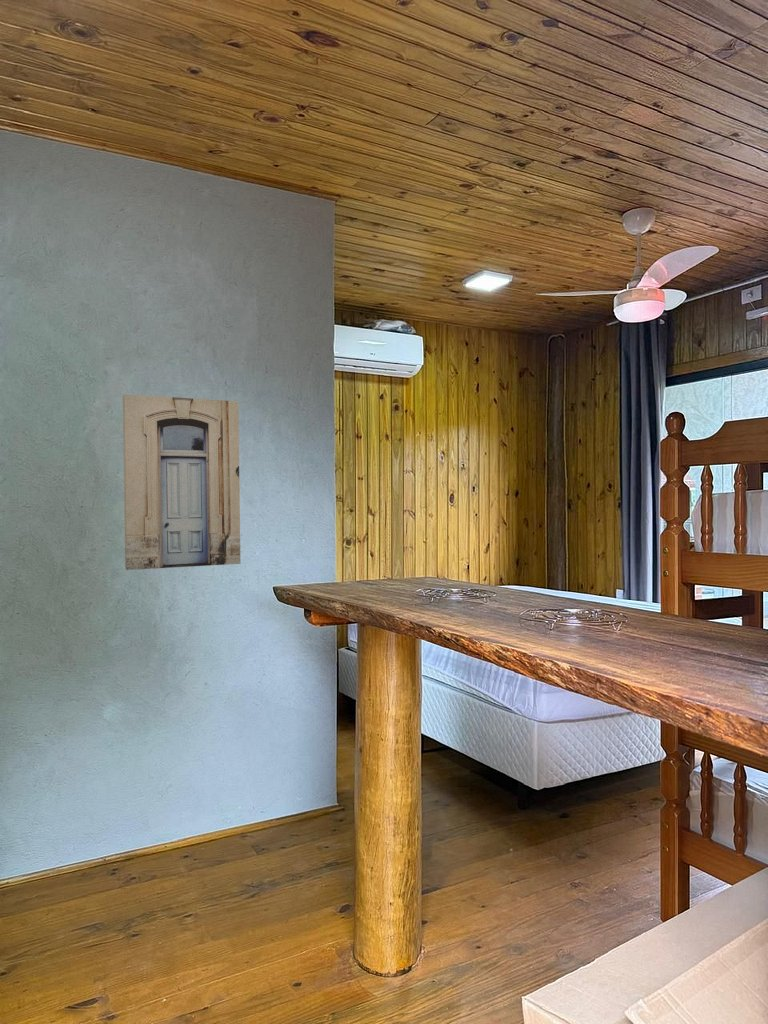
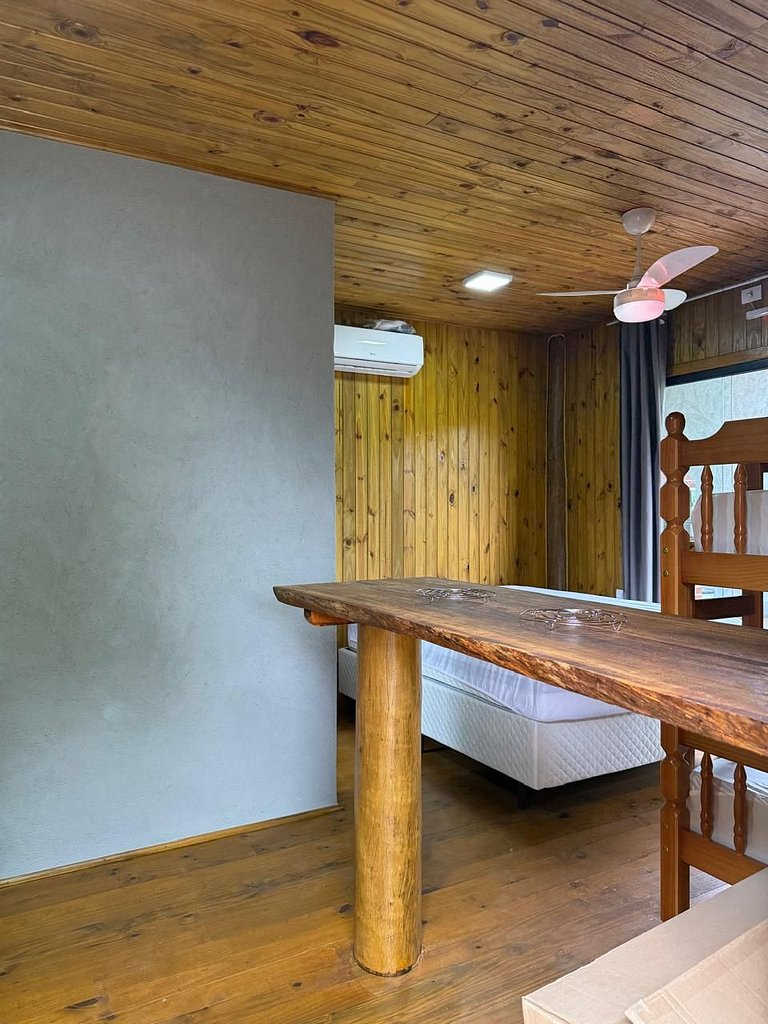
- wall art [122,393,242,571]
